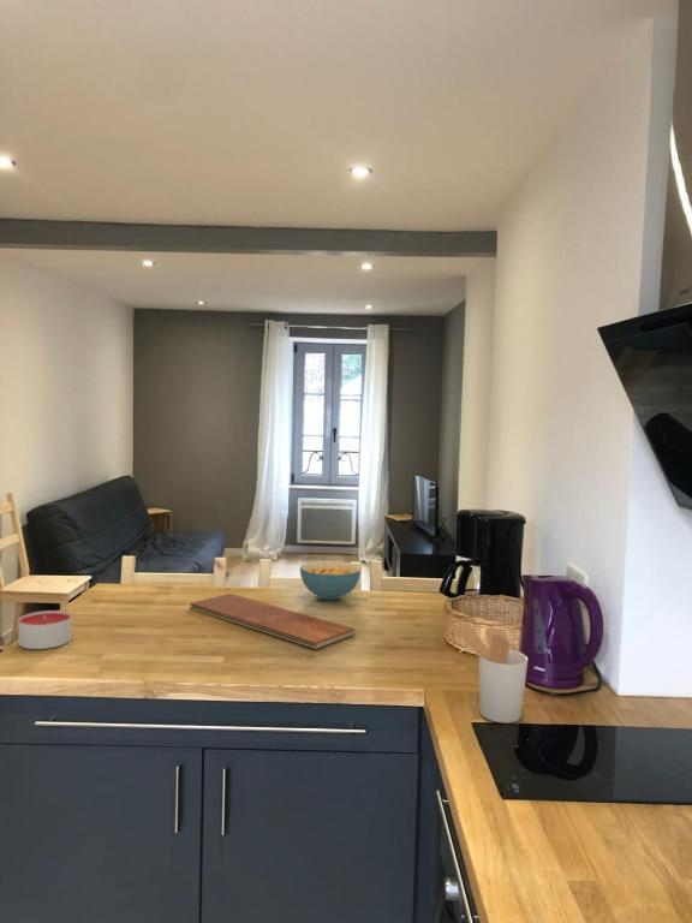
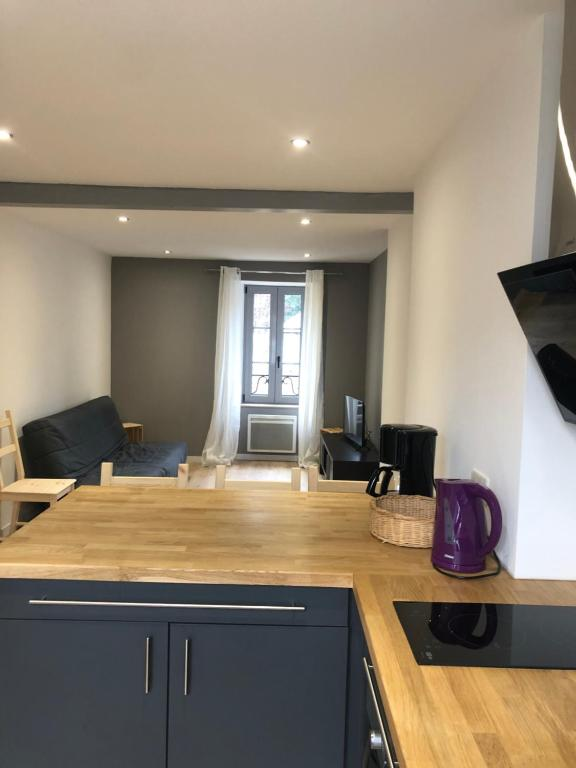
- chopping board [189,592,357,650]
- utensil holder [454,621,529,725]
- candle [17,609,72,650]
- cereal bowl [299,560,362,601]
